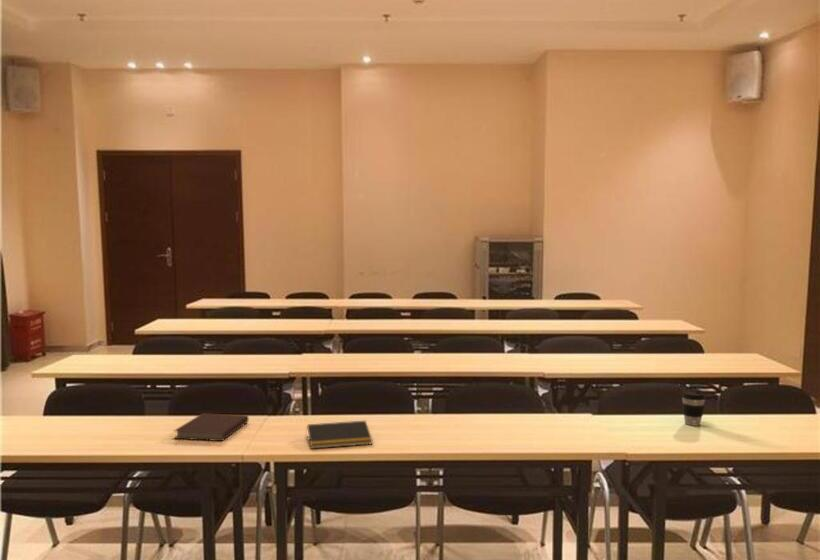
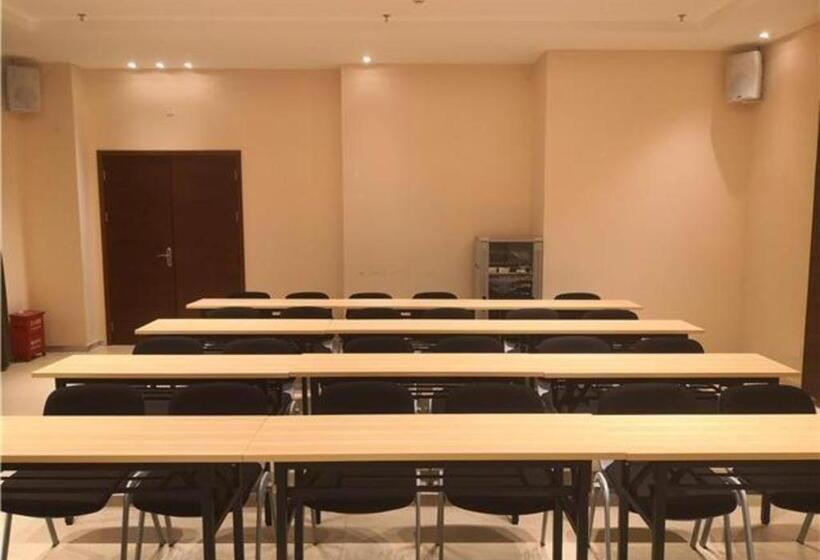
- coffee cup [680,390,706,427]
- notepad [305,420,373,450]
- notebook [173,412,249,442]
